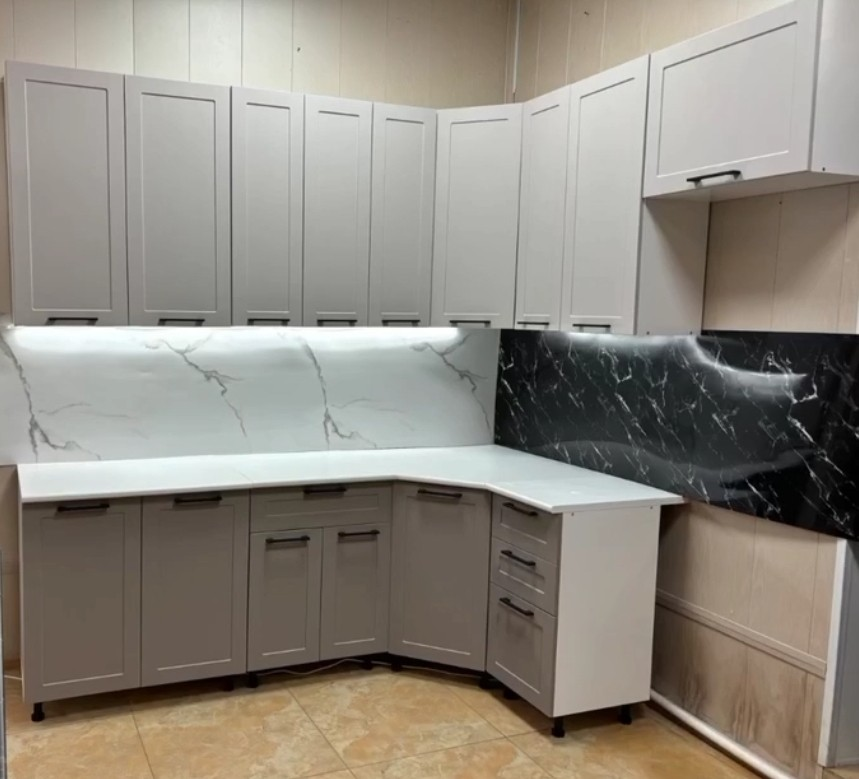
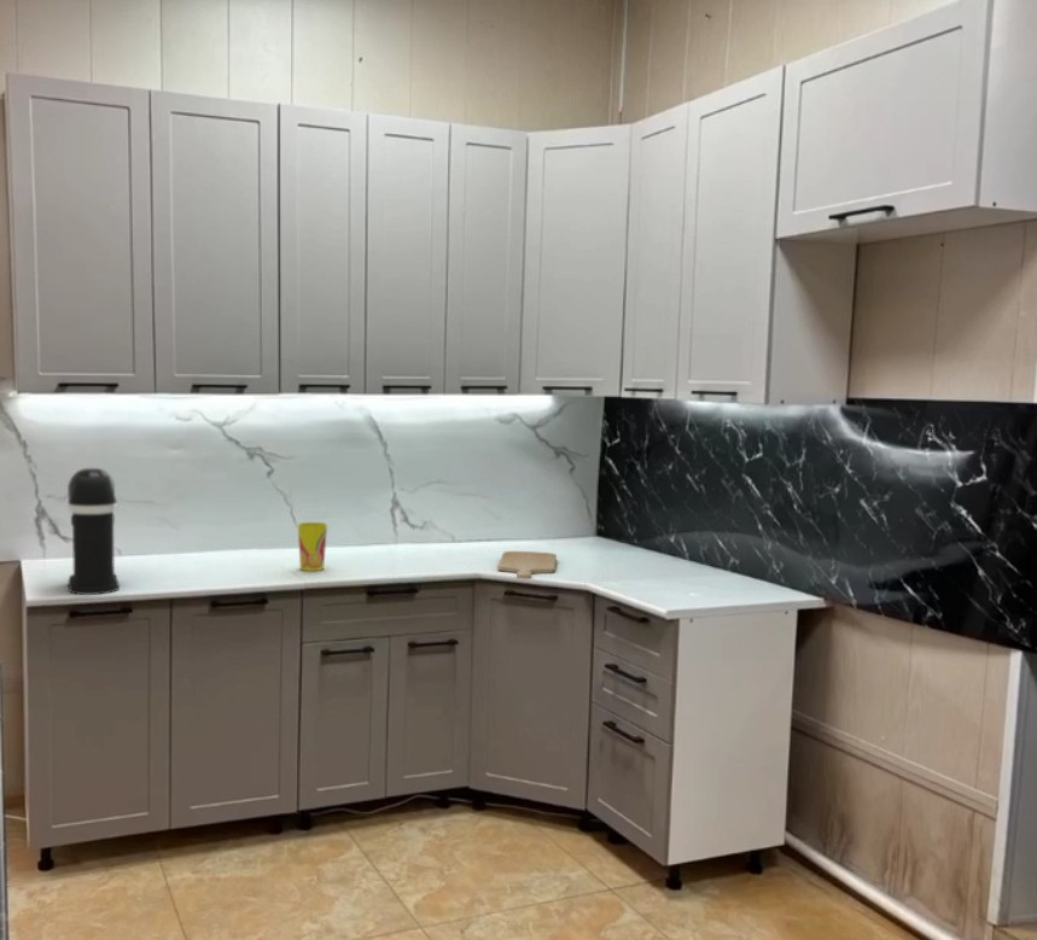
+ chopping board [496,550,558,580]
+ cup [297,521,328,572]
+ coffee maker [66,467,121,596]
